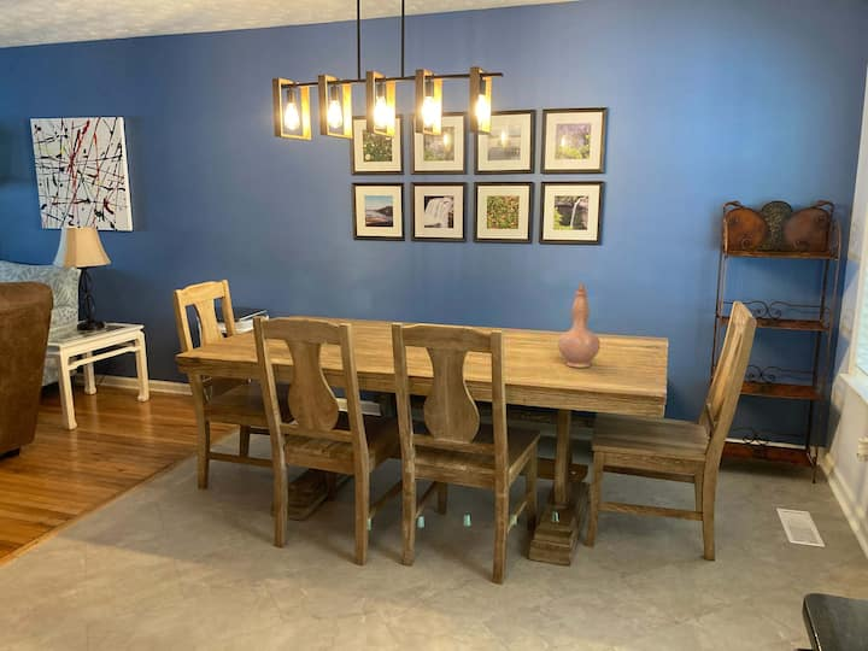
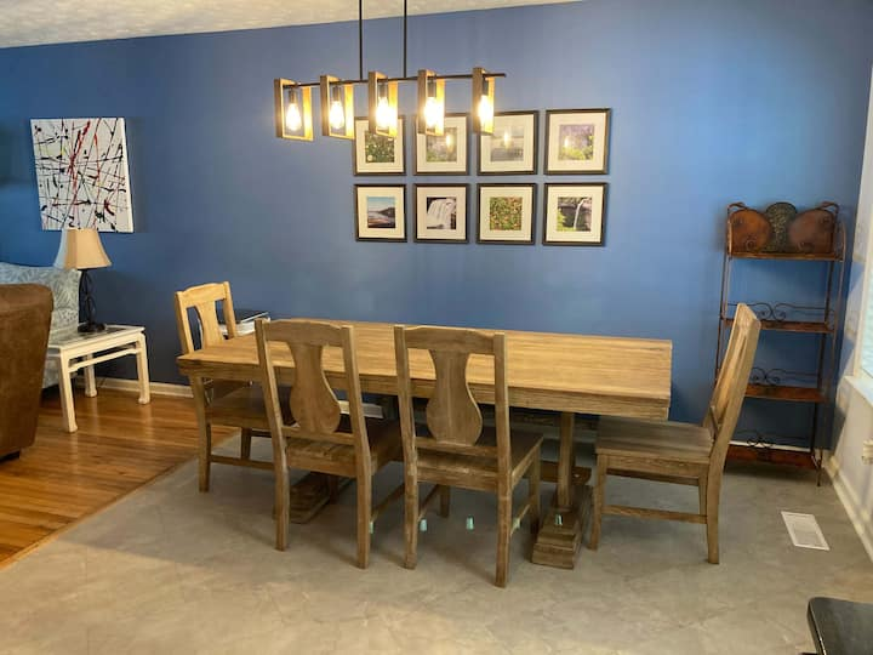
- vase [557,285,602,369]
